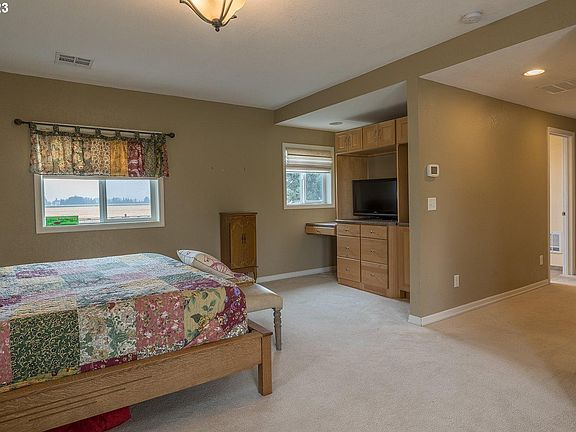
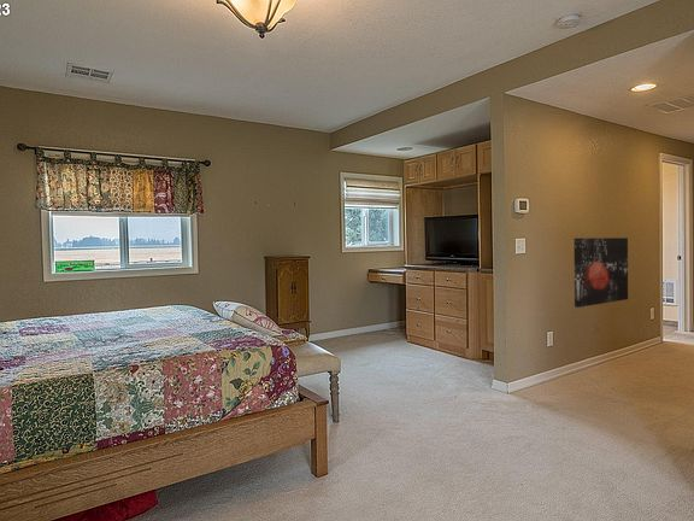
+ wall art [574,236,629,309]
